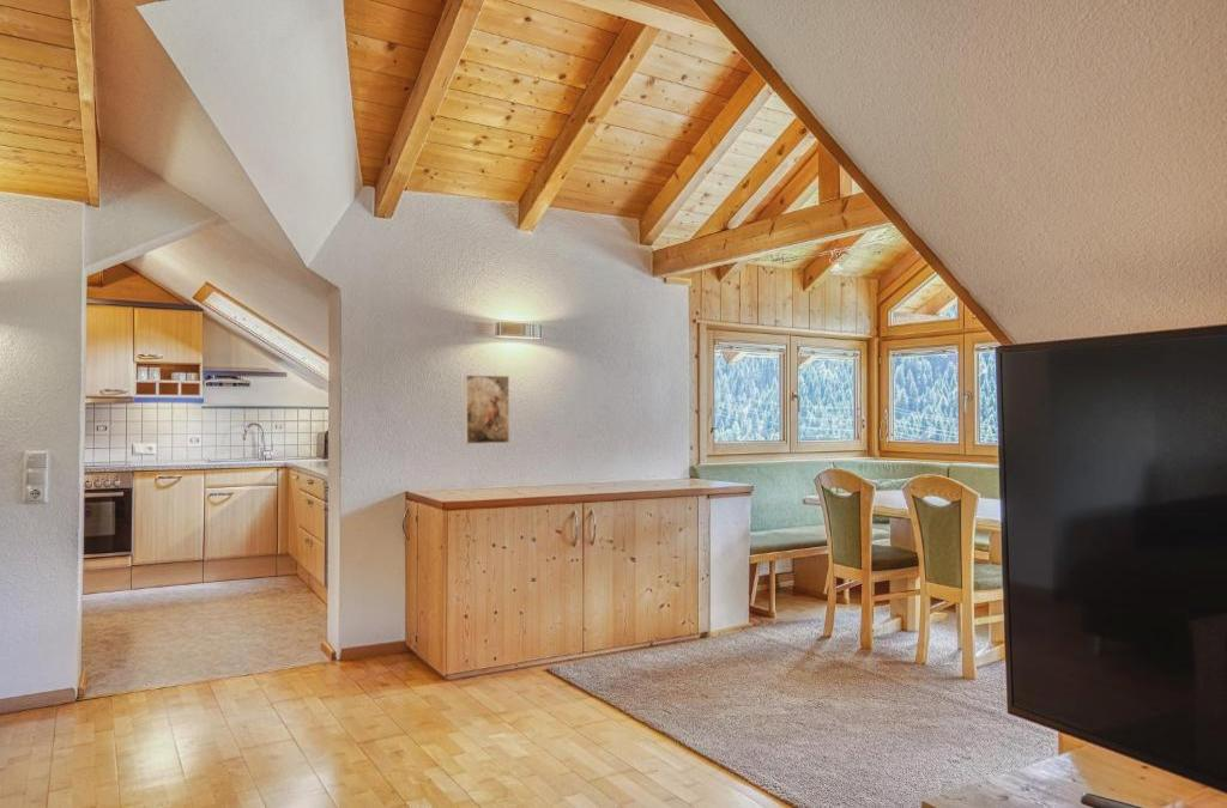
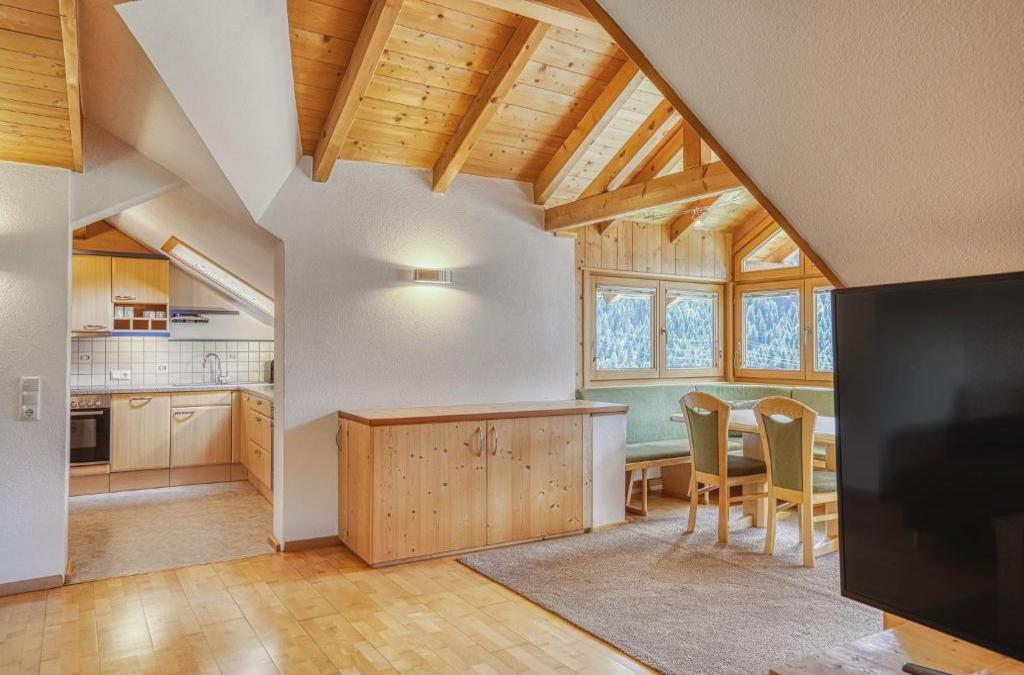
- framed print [463,373,510,445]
